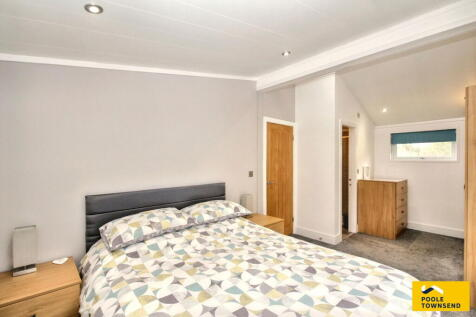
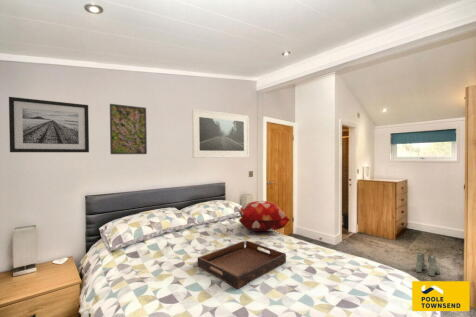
+ wall art [8,96,90,153]
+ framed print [191,108,250,159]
+ boots [415,252,441,277]
+ decorative pillow [237,200,291,232]
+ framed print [109,103,148,155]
+ serving tray [197,240,287,290]
